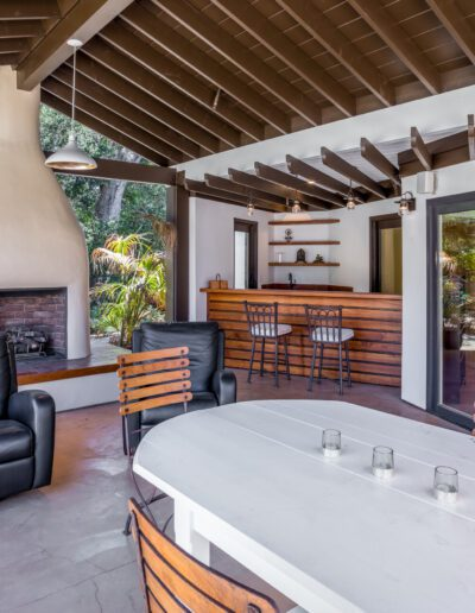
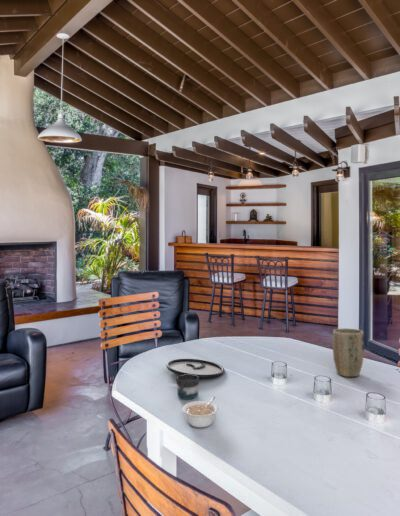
+ mug [176,374,200,400]
+ plant pot [332,327,365,378]
+ plate [165,358,226,379]
+ legume [182,396,219,428]
